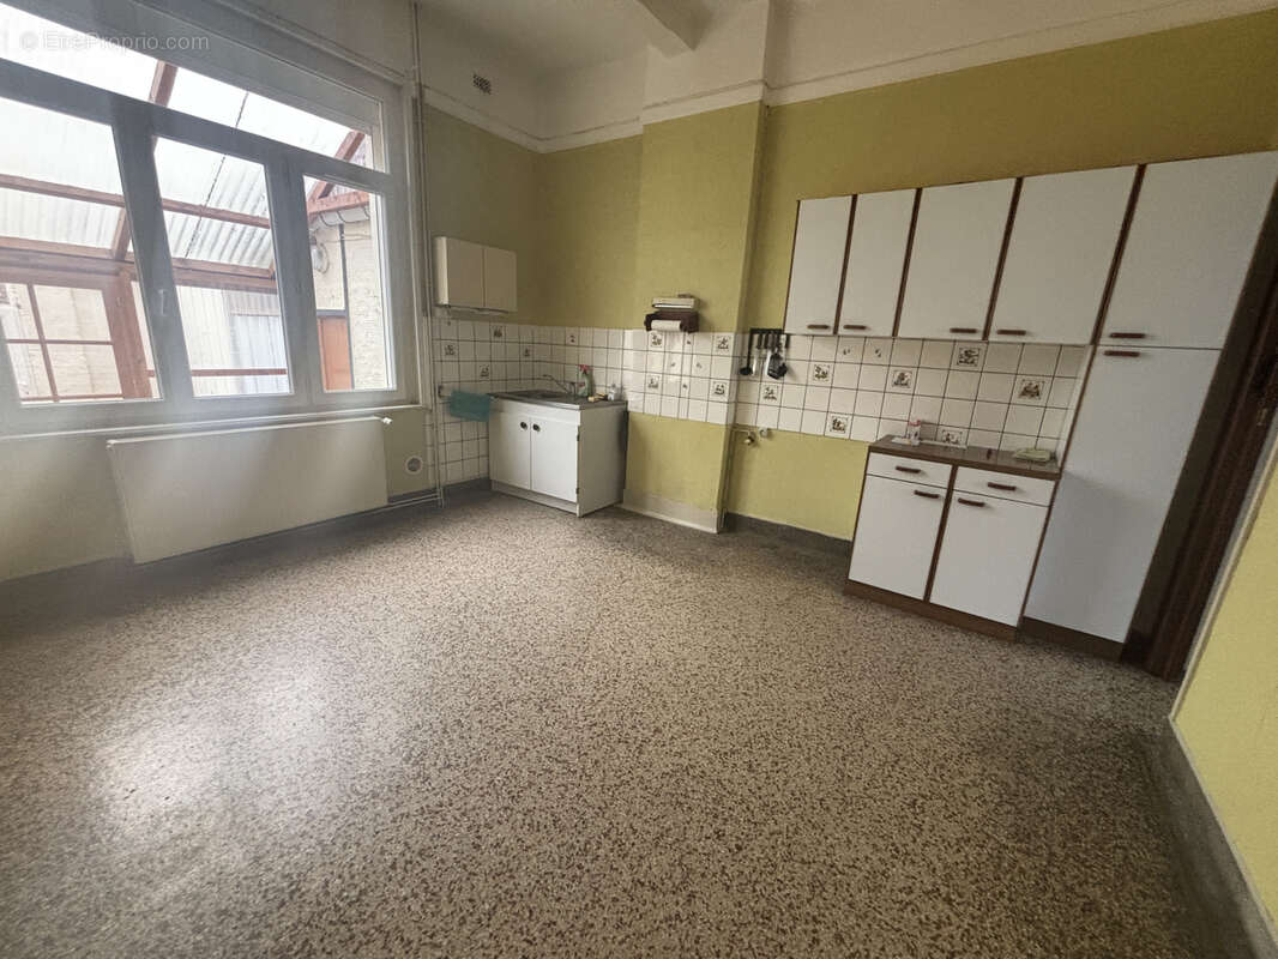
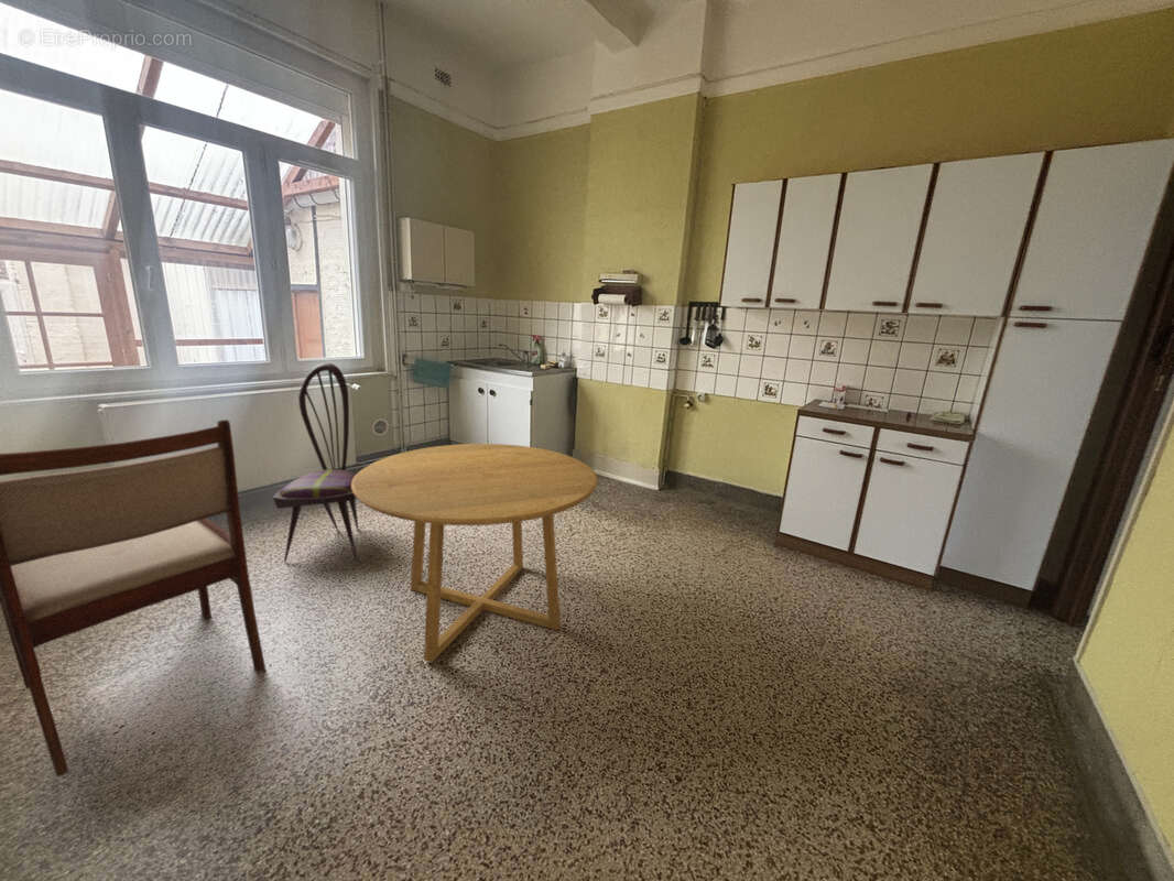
+ dining chair [272,362,360,563]
+ dining chair [0,418,267,779]
+ round table [351,443,599,664]
